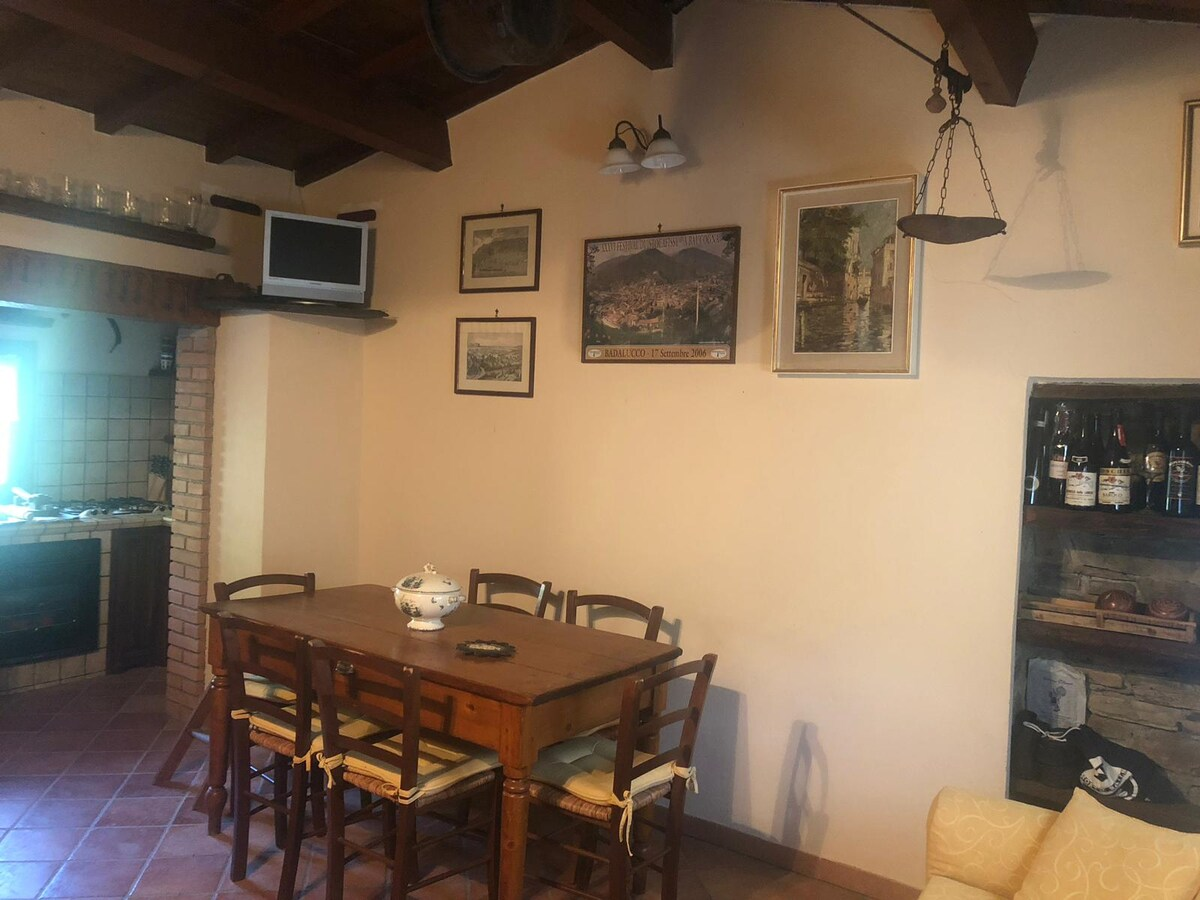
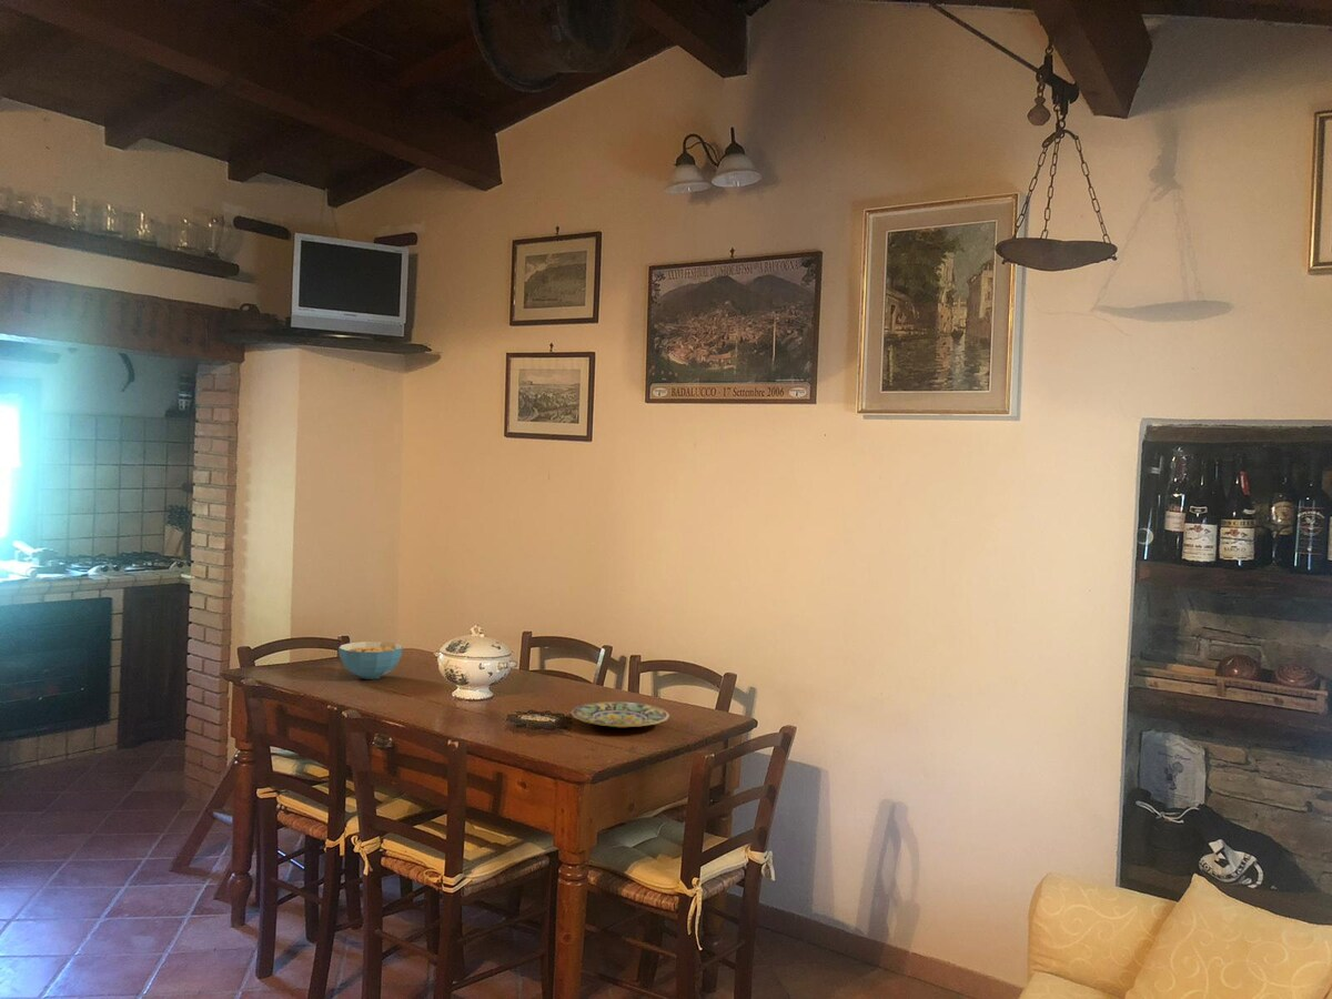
+ cereal bowl [337,640,404,680]
+ plate [569,700,670,729]
